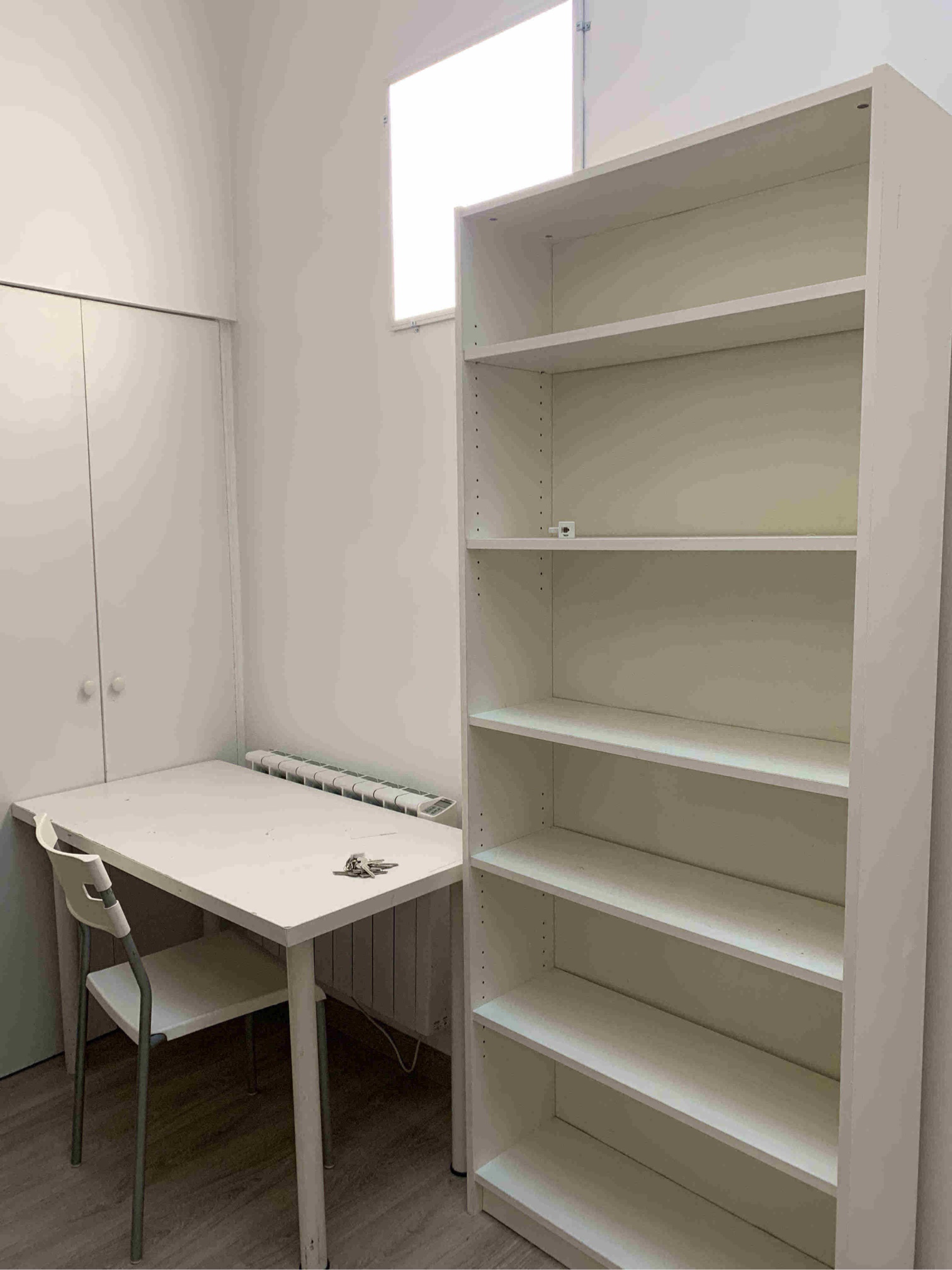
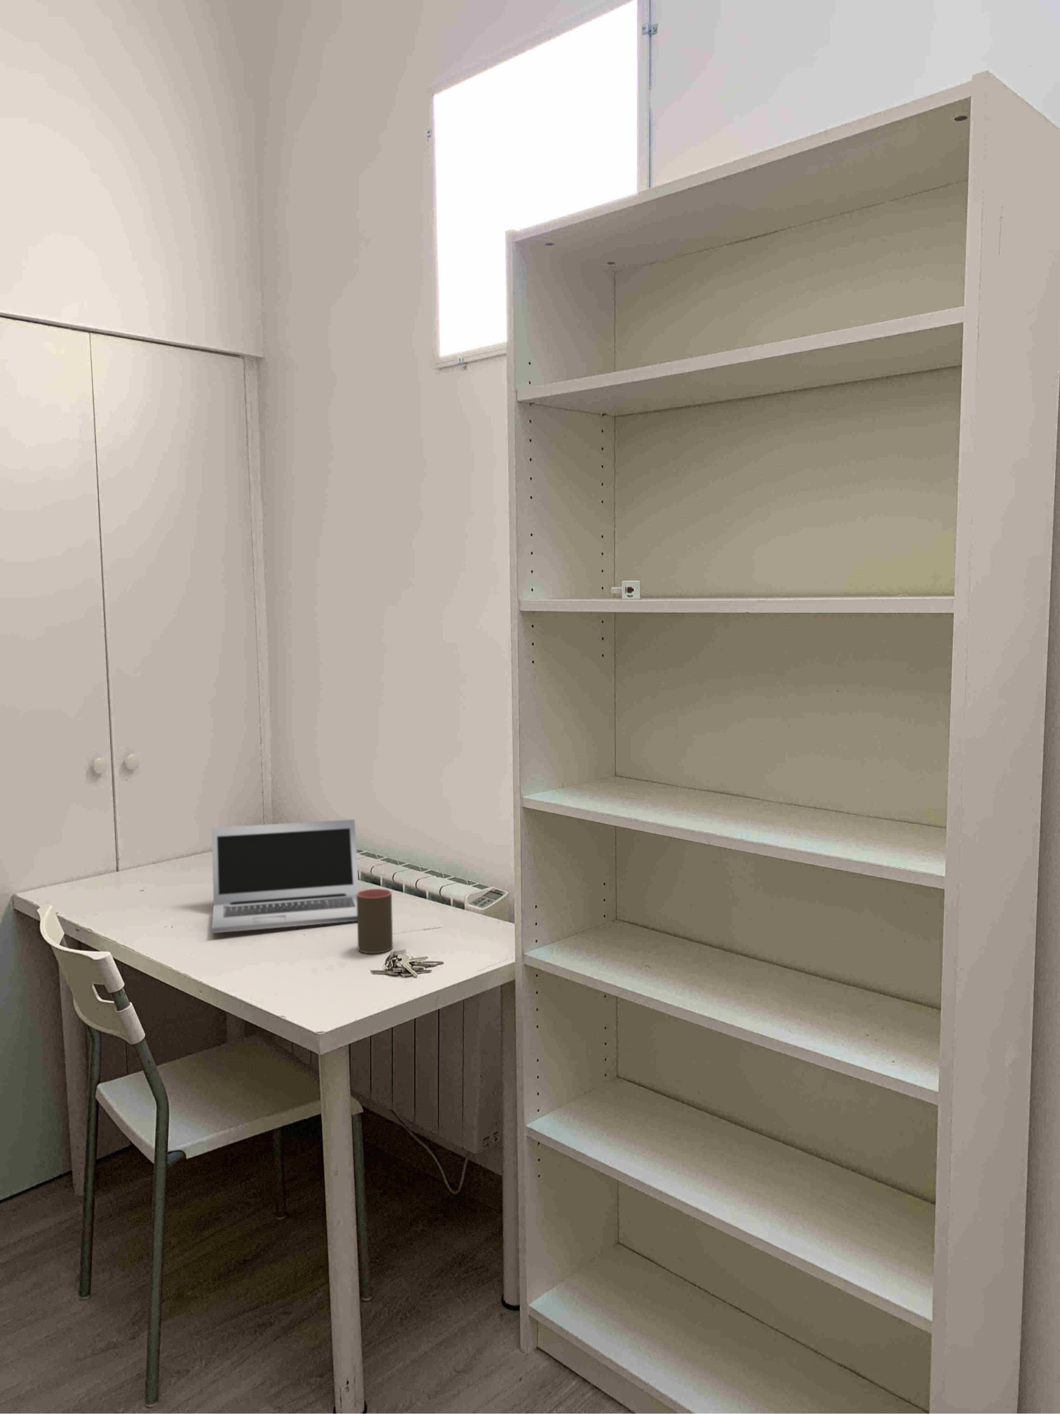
+ cup [356,888,393,954]
+ laptop [212,818,360,933]
